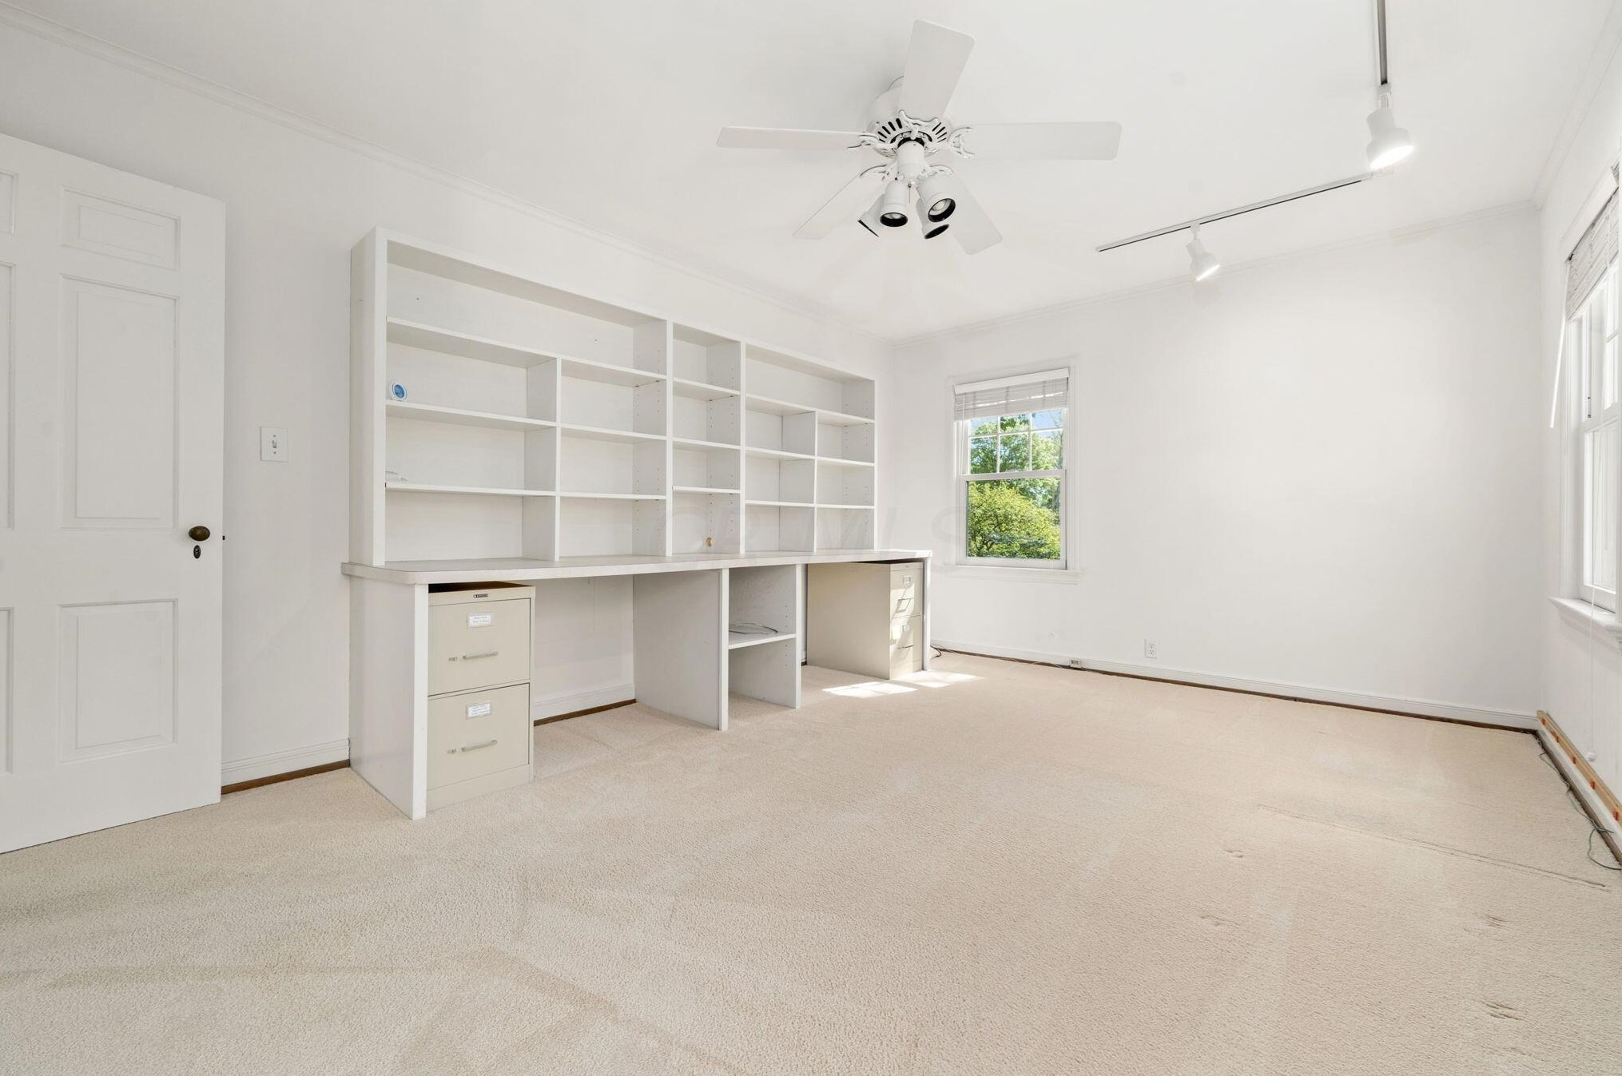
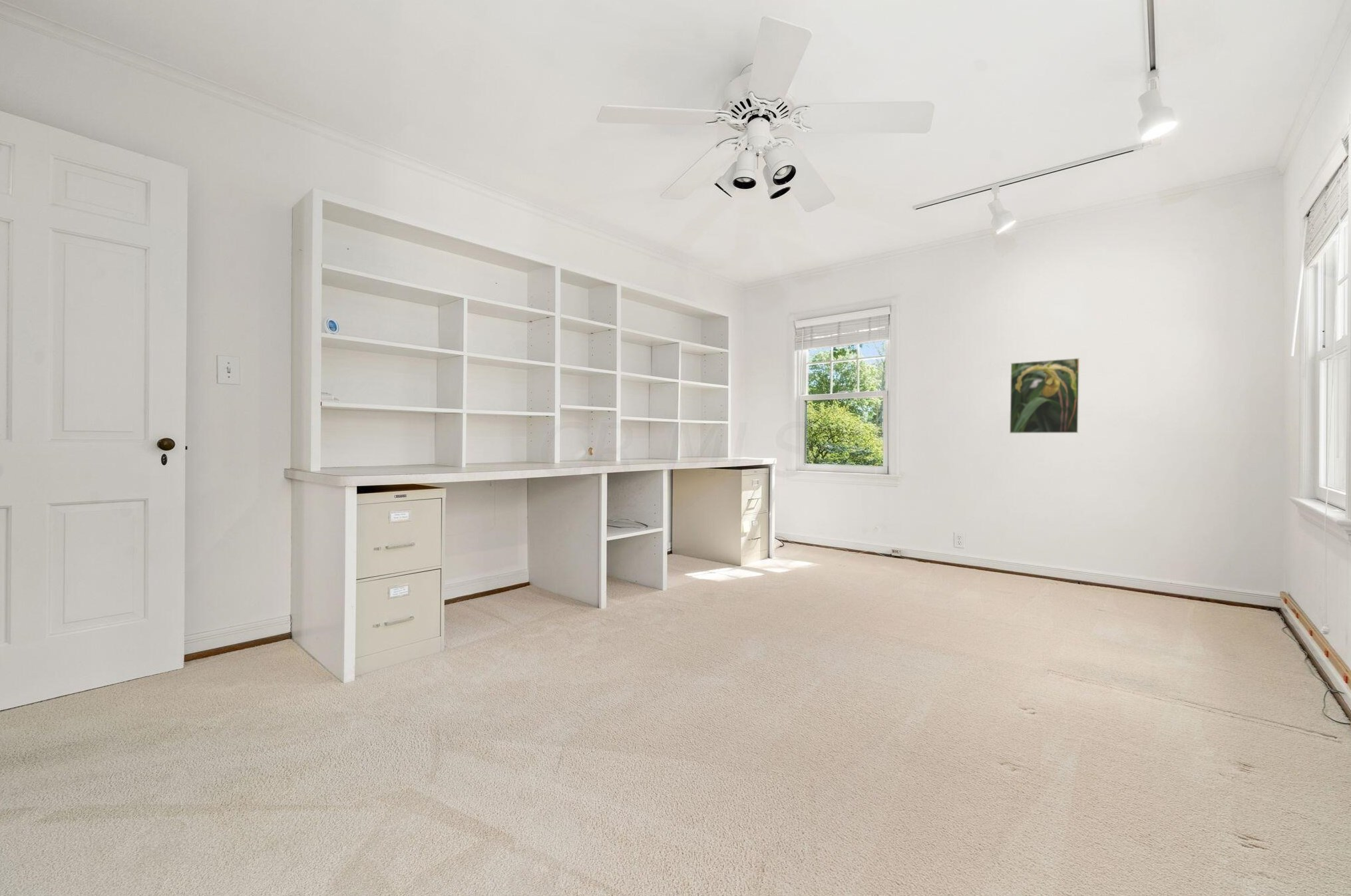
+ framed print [1009,357,1081,434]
